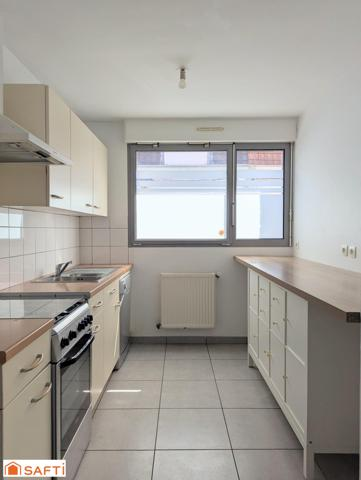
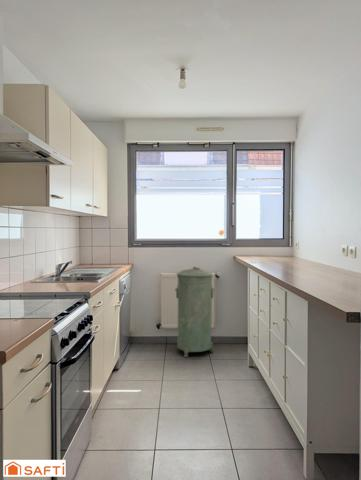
+ trash can [174,266,215,358]
